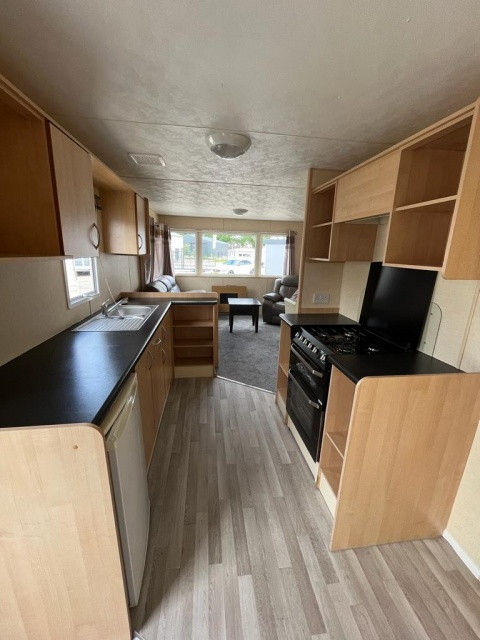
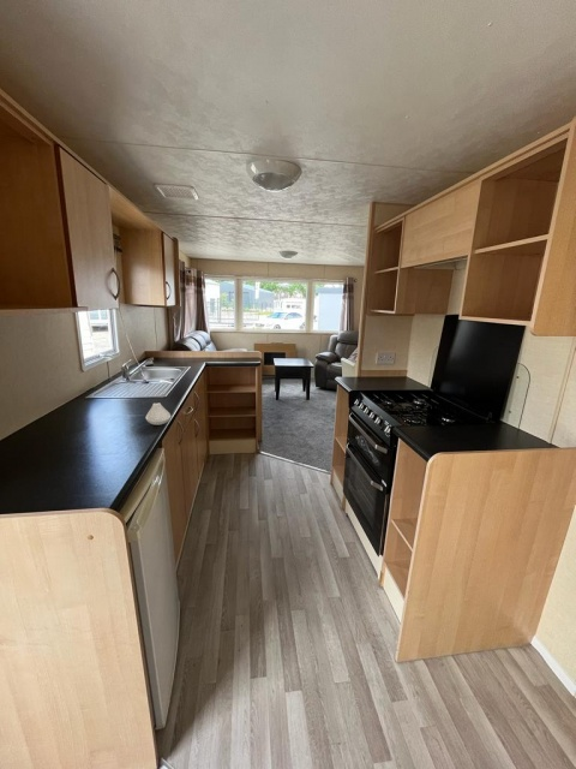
+ spoon rest [145,401,172,427]
